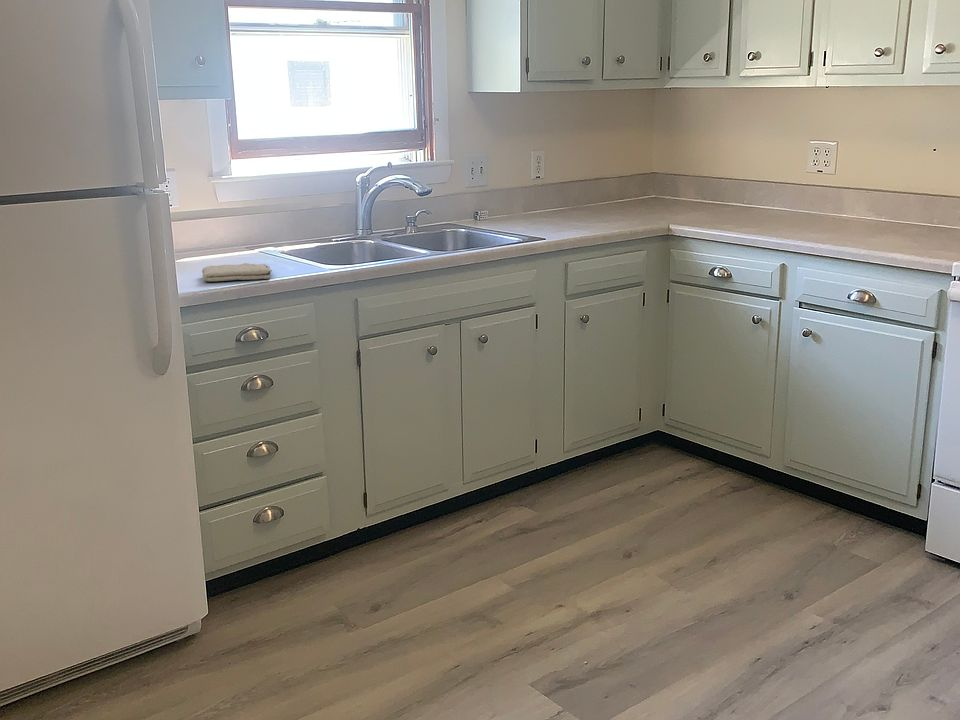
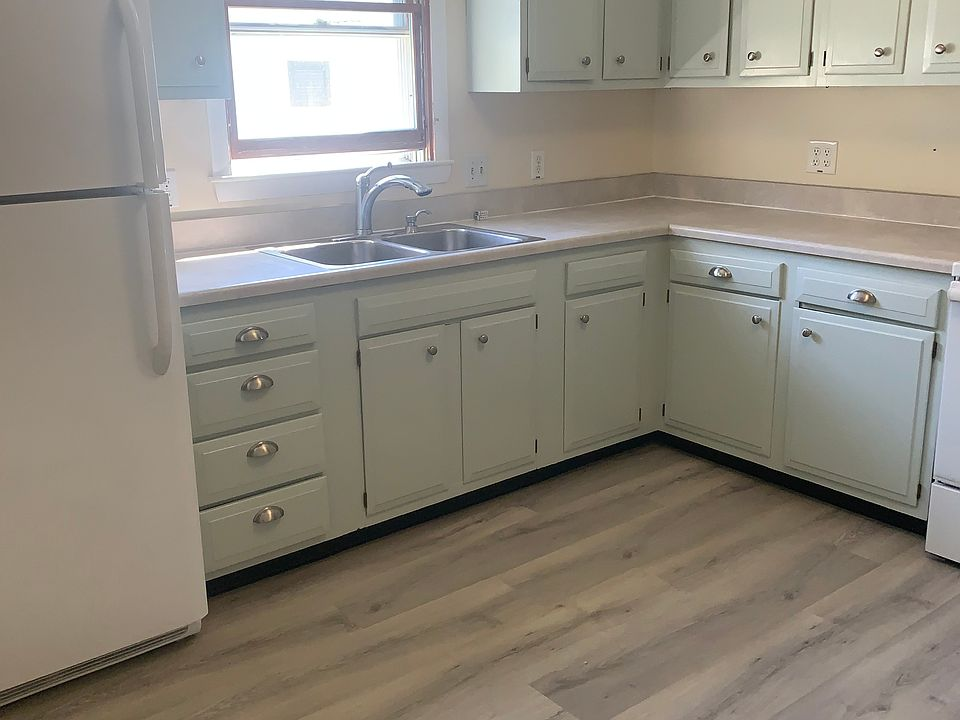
- washcloth [201,262,273,282]
